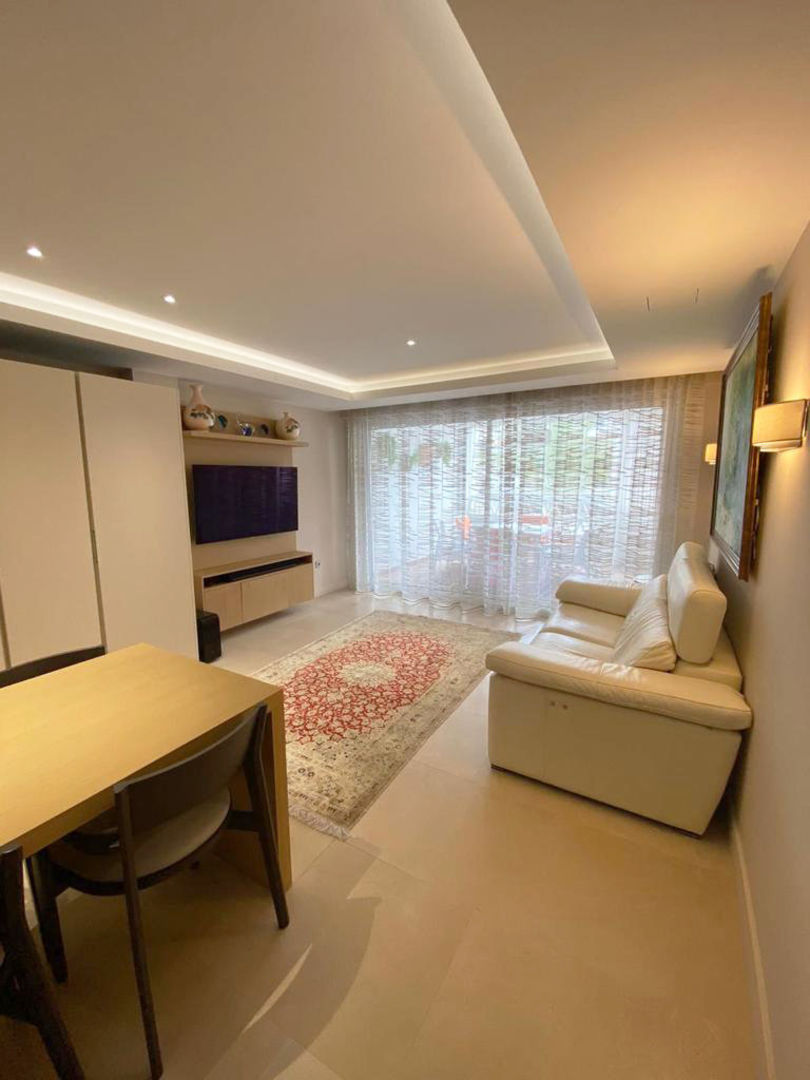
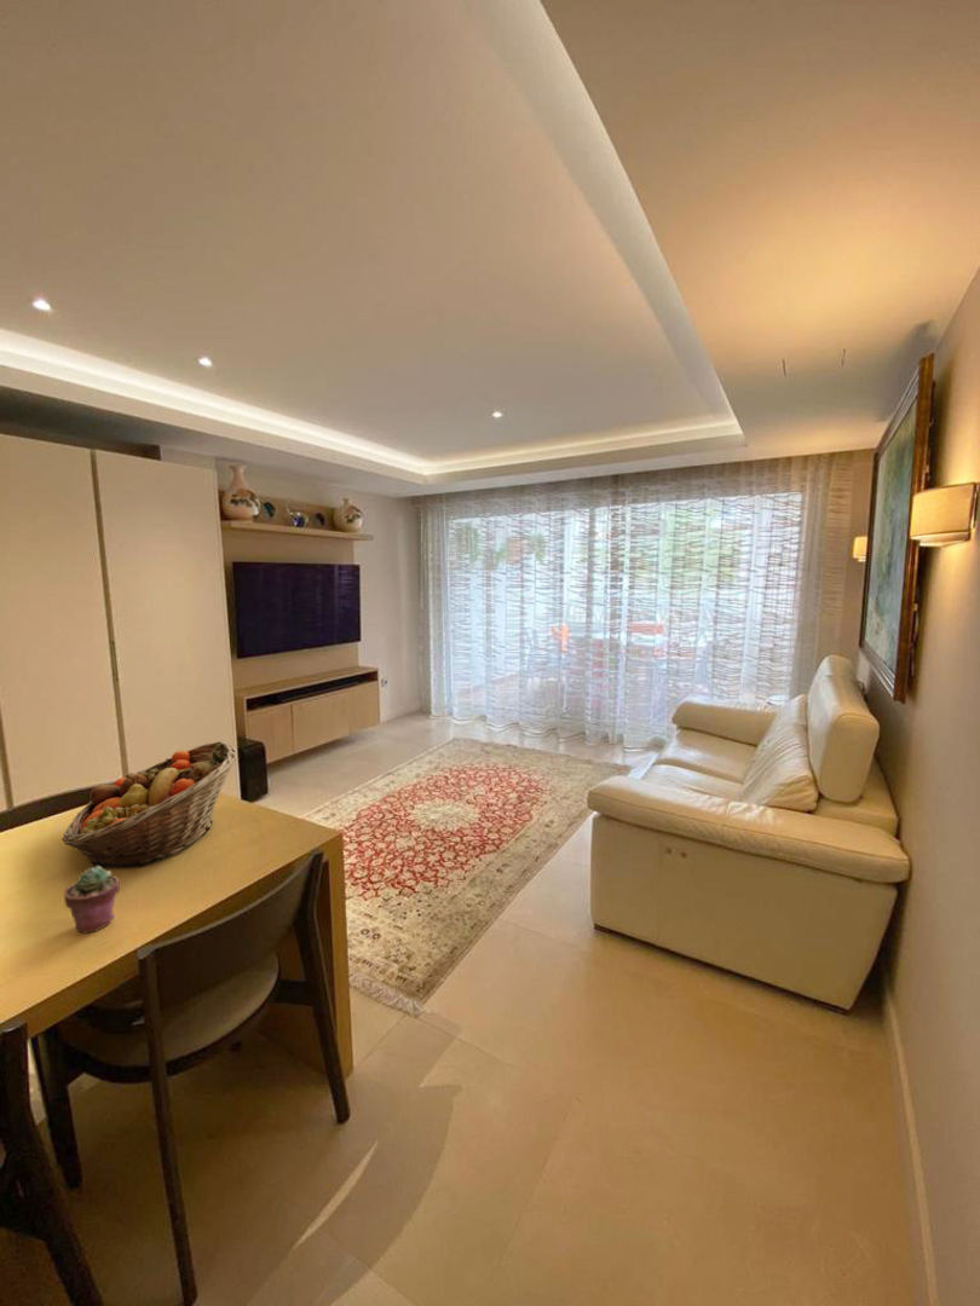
+ potted succulent [63,866,121,935]
+ fruit basket [60,740,238,869]
